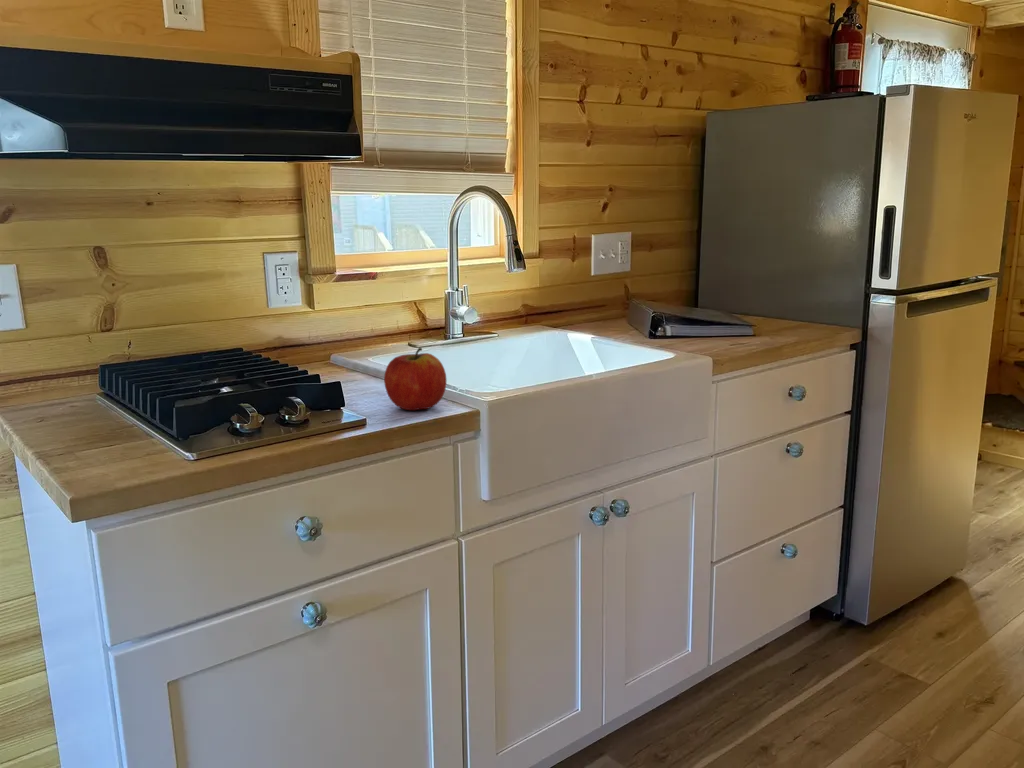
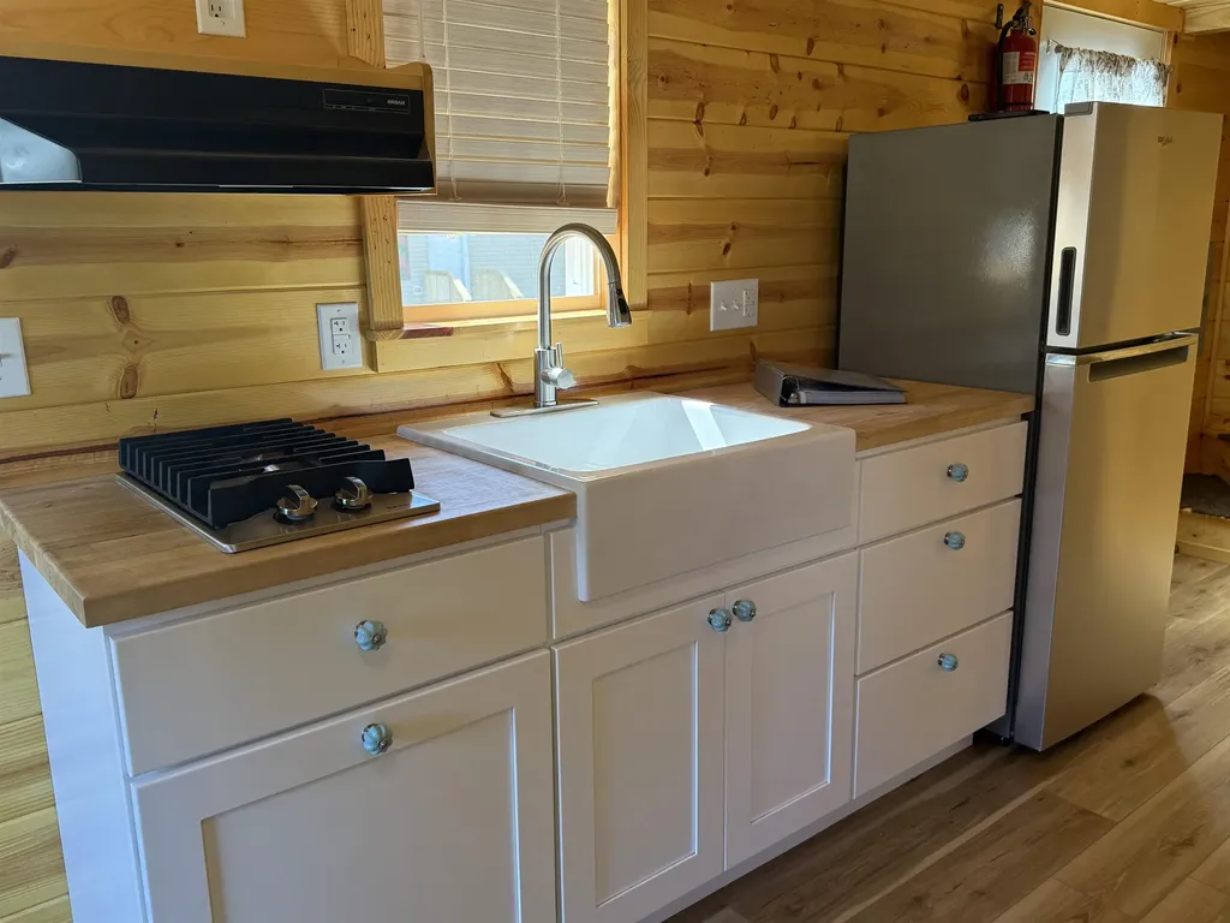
- apple [383,347,448,411]
